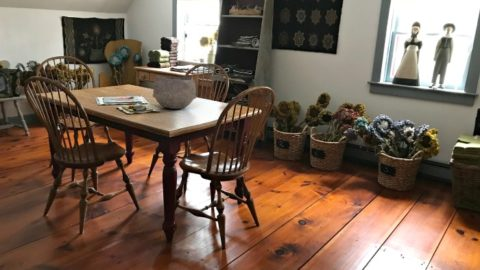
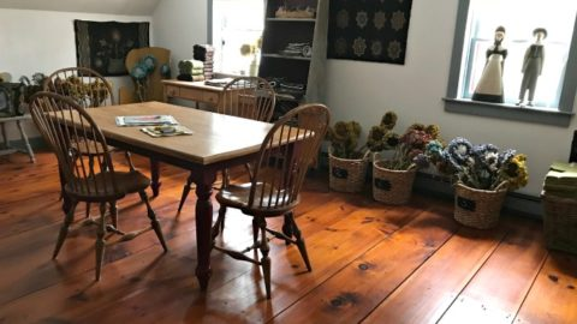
- bowl [151,75,197,110]
